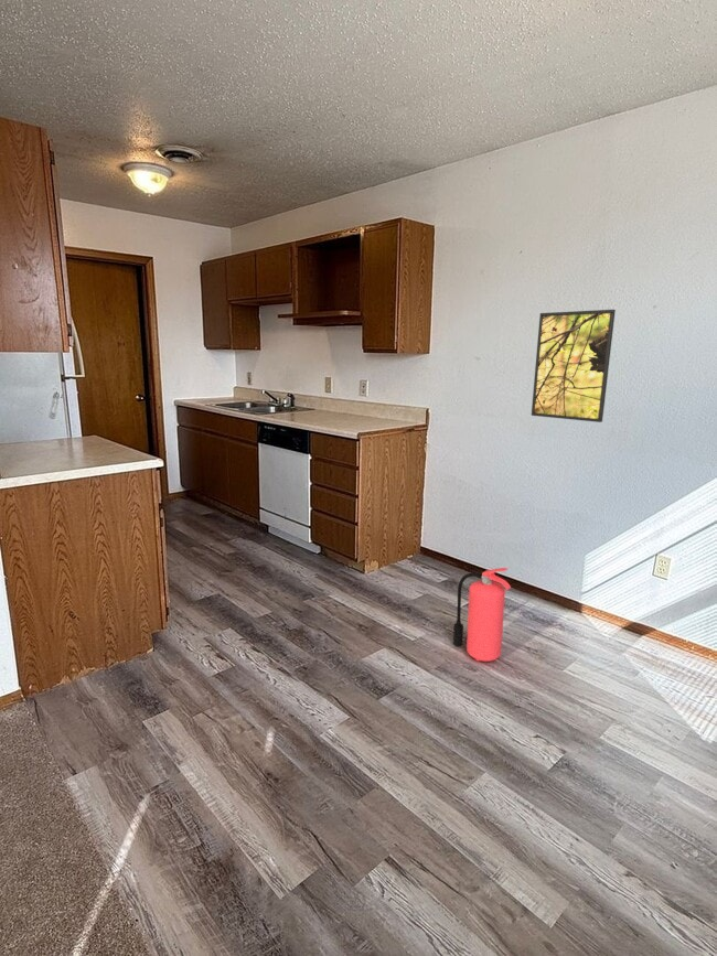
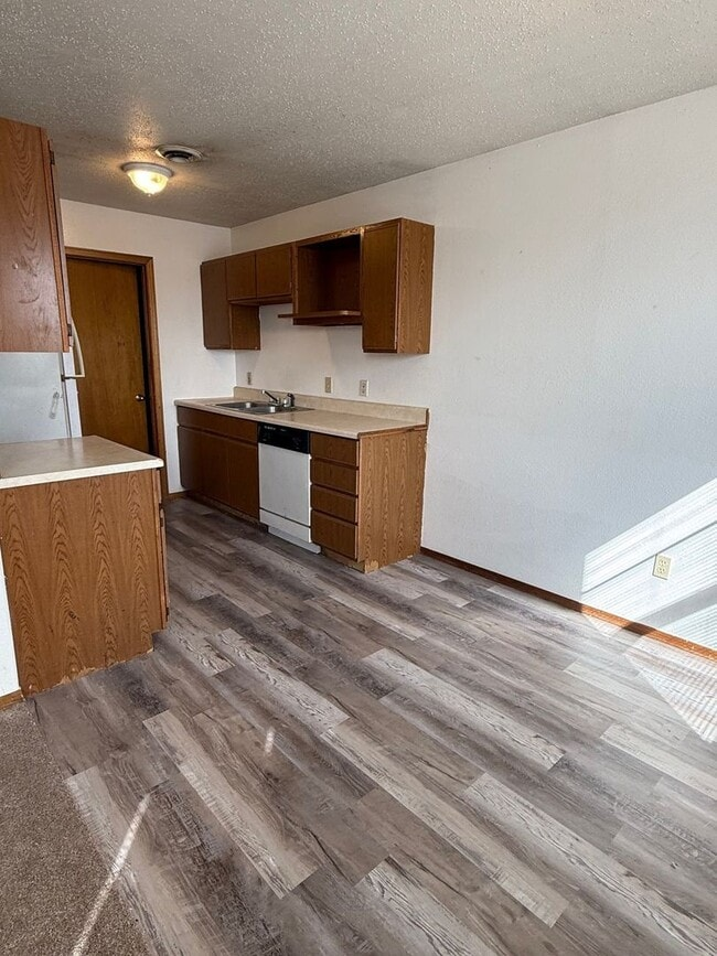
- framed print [531,309,617,423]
- fire extinguisher [452,567,512,663]
